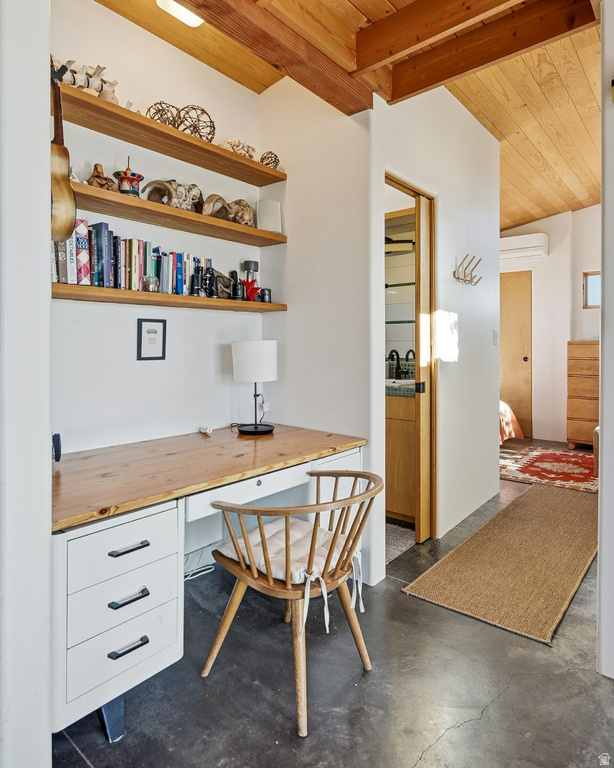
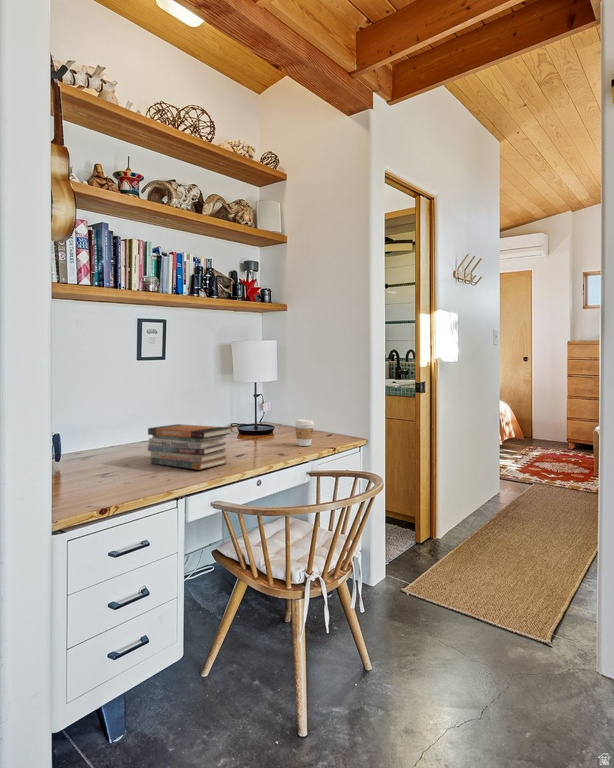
+ book stack [147,423,231,471]
+ coffee cup [294,419,315,447]
